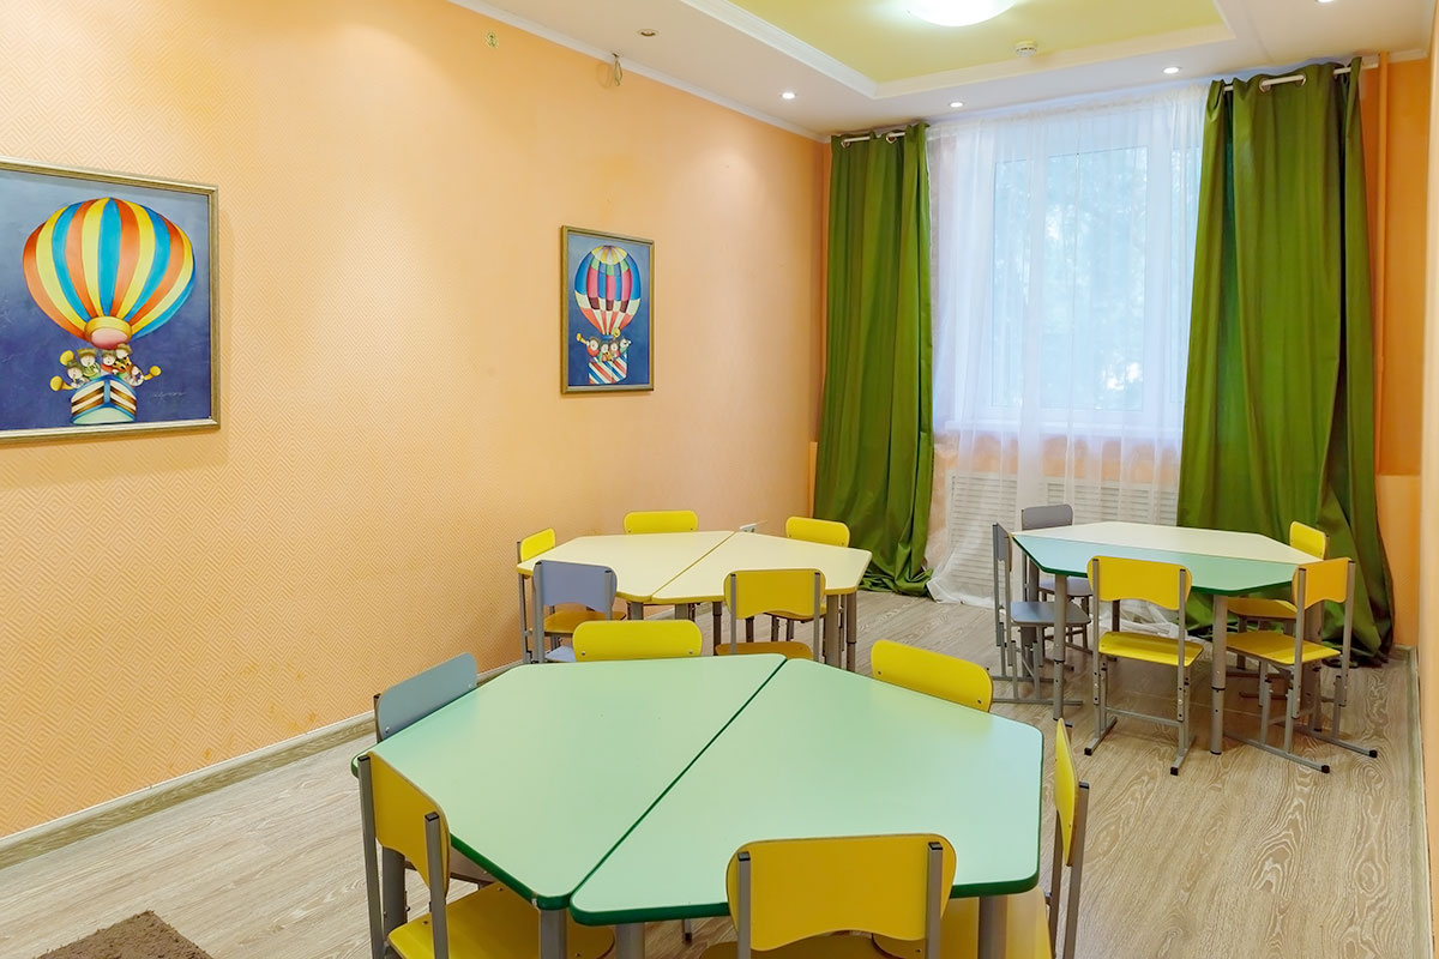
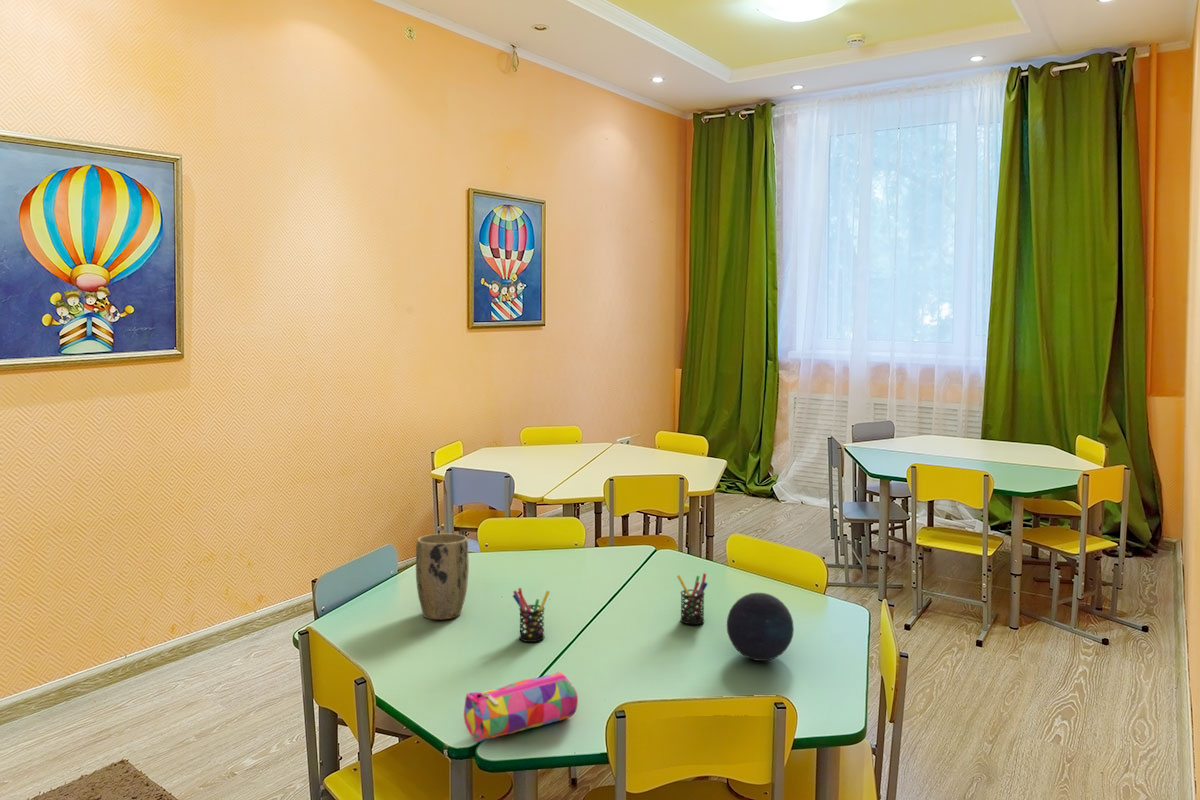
+ pencil case [463,671,579,743]
+ decorative orb [726,592,795,662]
+ pen holder [676,572,709,625]
+ pen holder [512,587,550,643]
+ plant pot [415,533,470,621]
